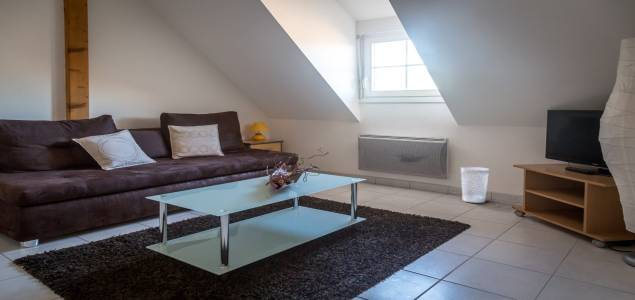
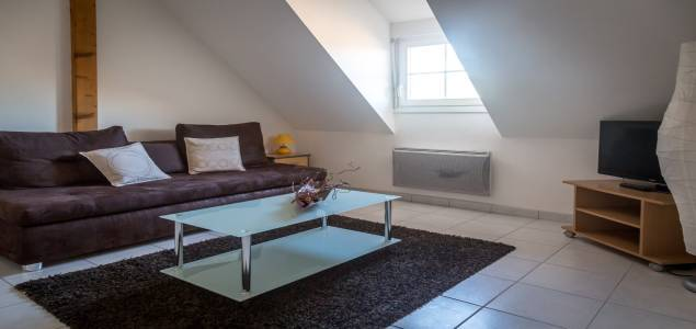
- wastebasket [460,166,490,204]
